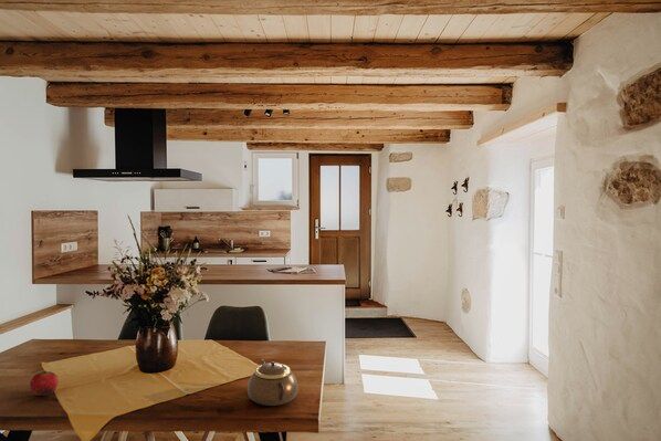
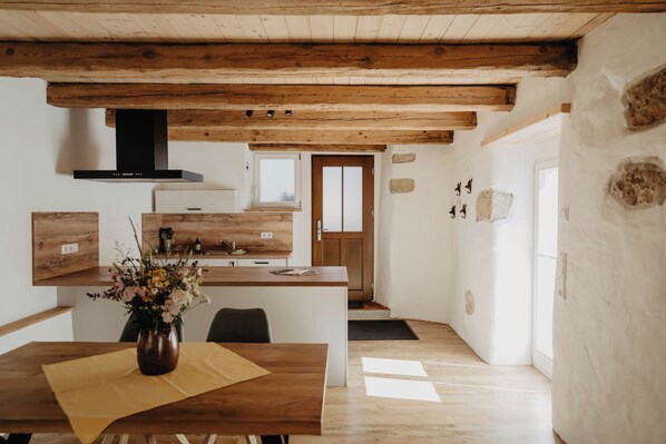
- teapot [246,358,300,407]
- fruit [29,370,60,397]
